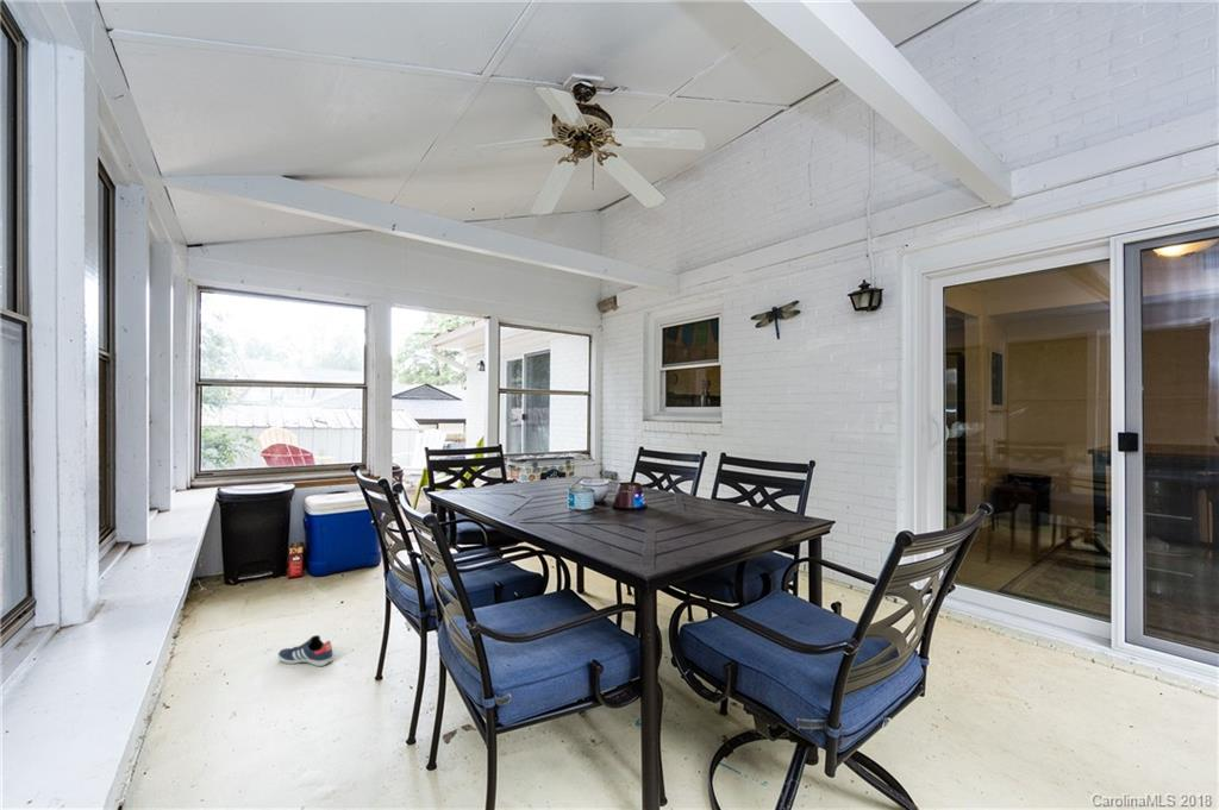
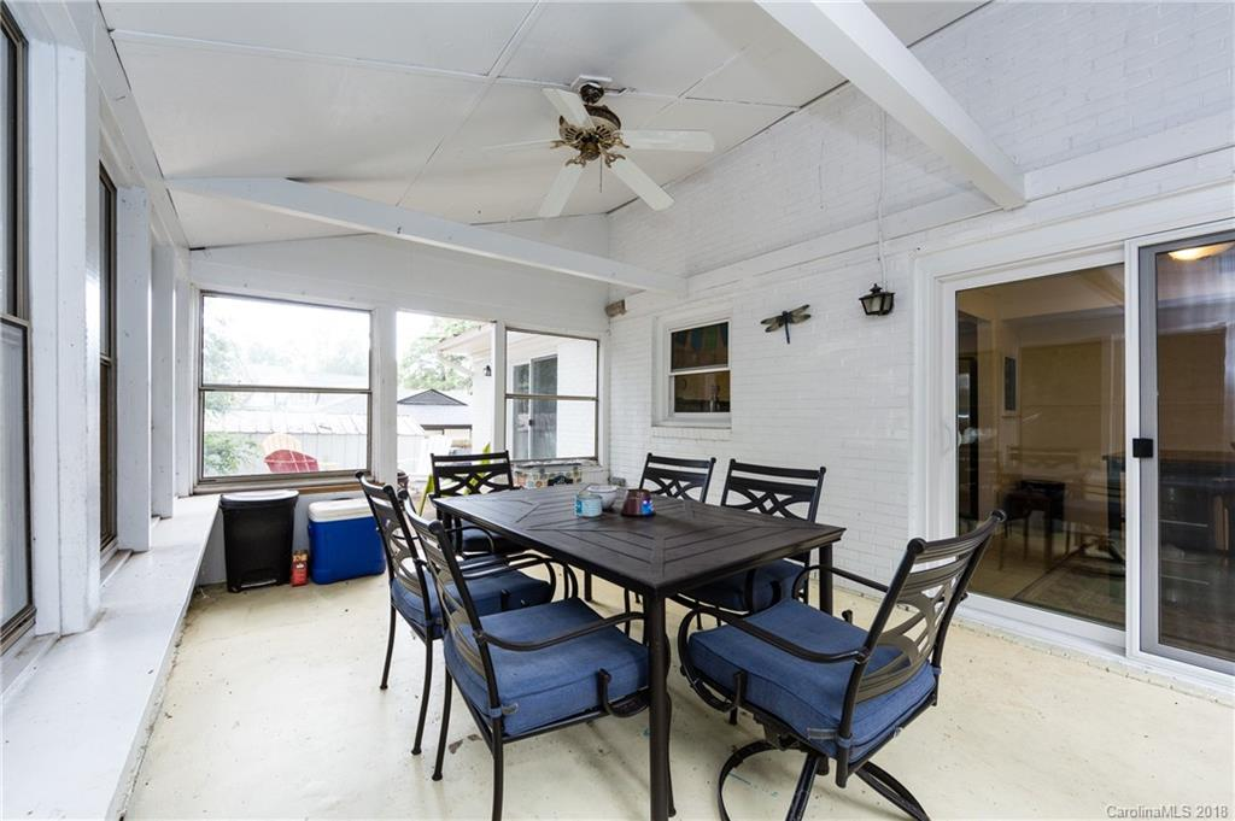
- sneaker [277,634,335,667]
